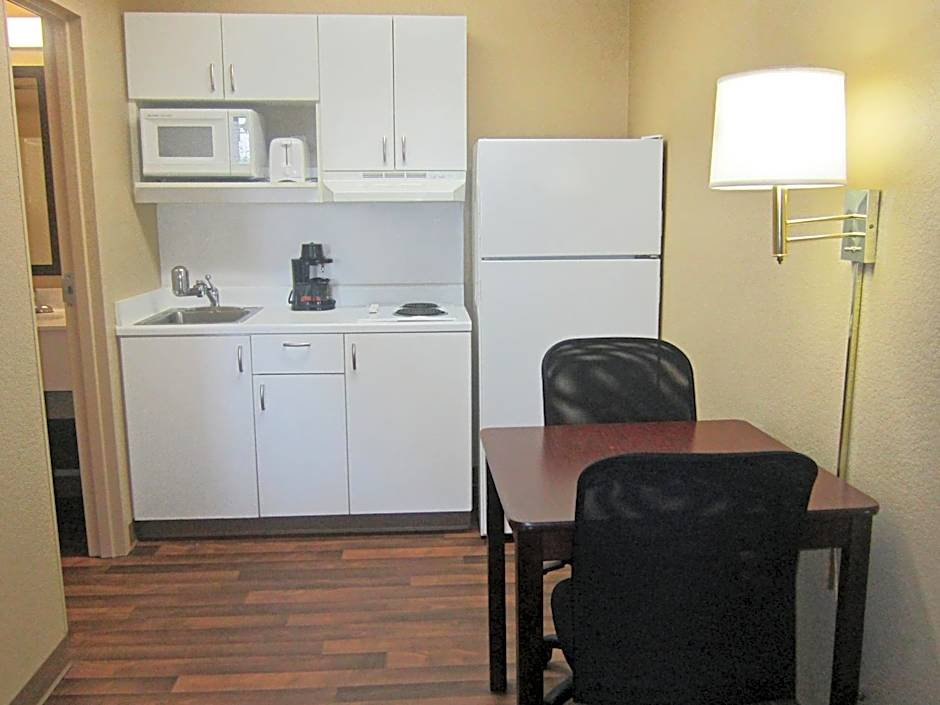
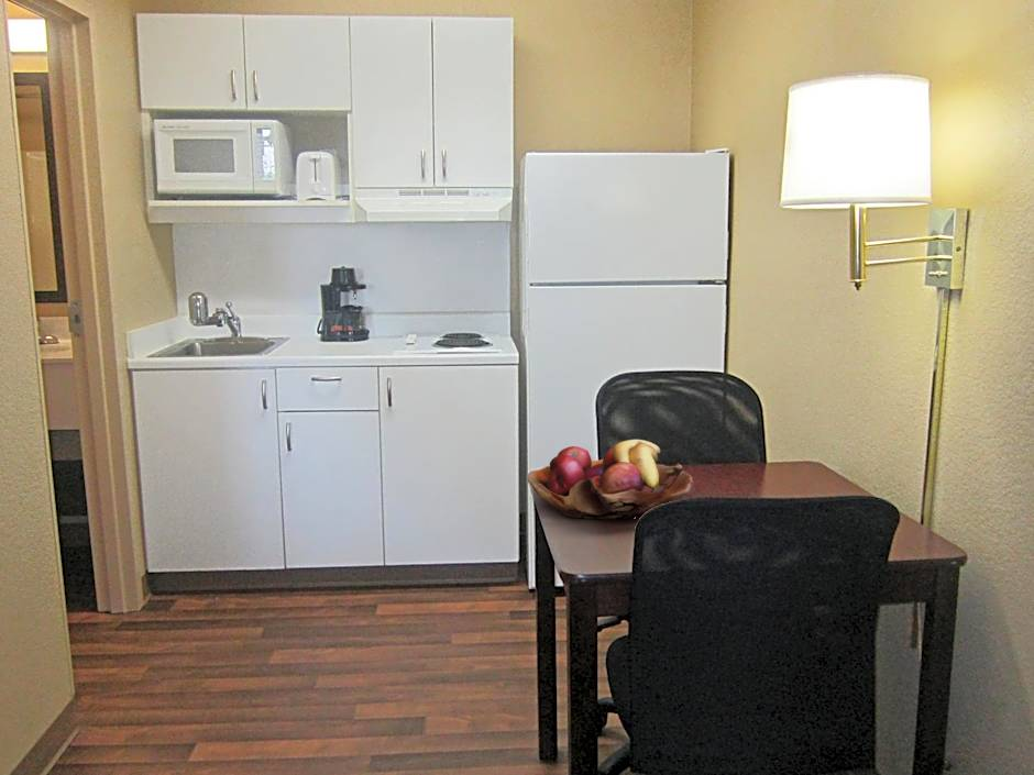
+ fruit basket [527,439,694,521]
